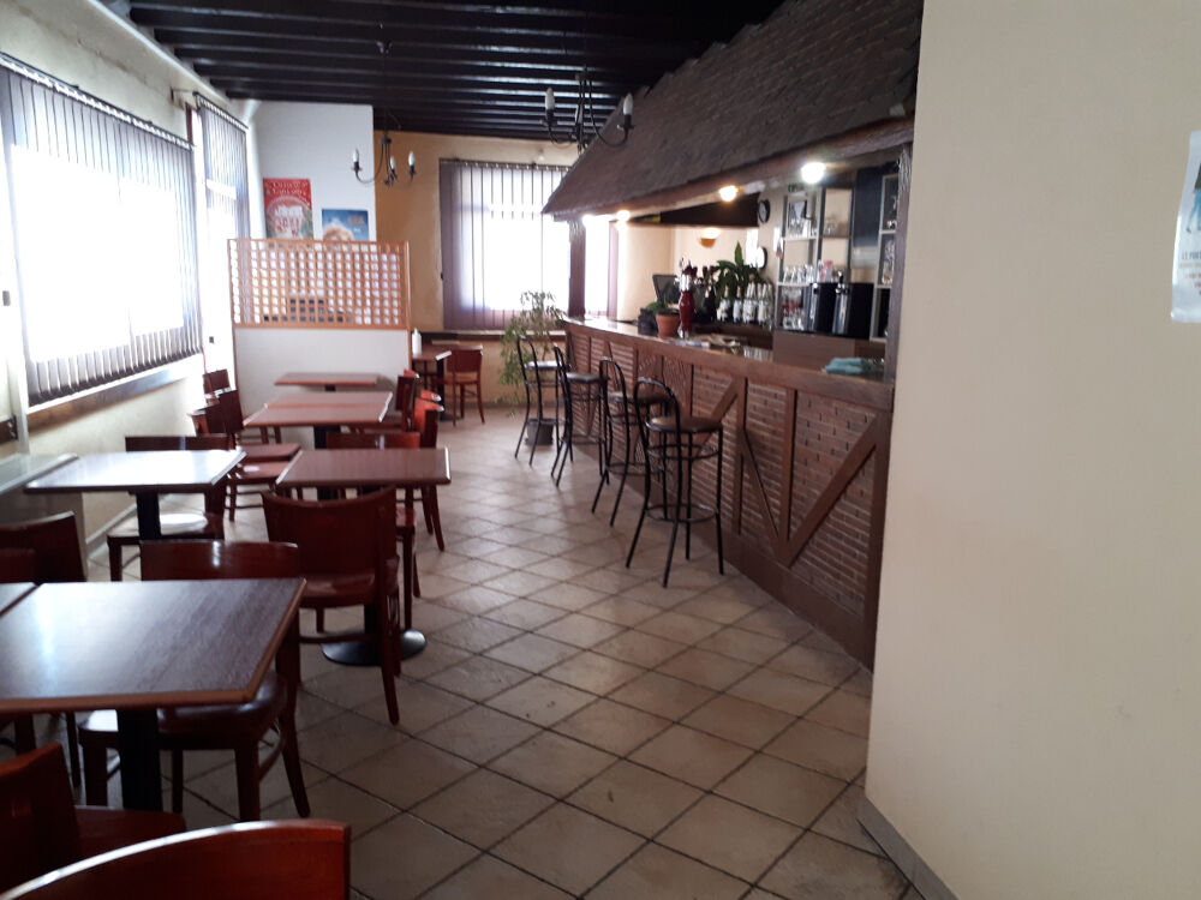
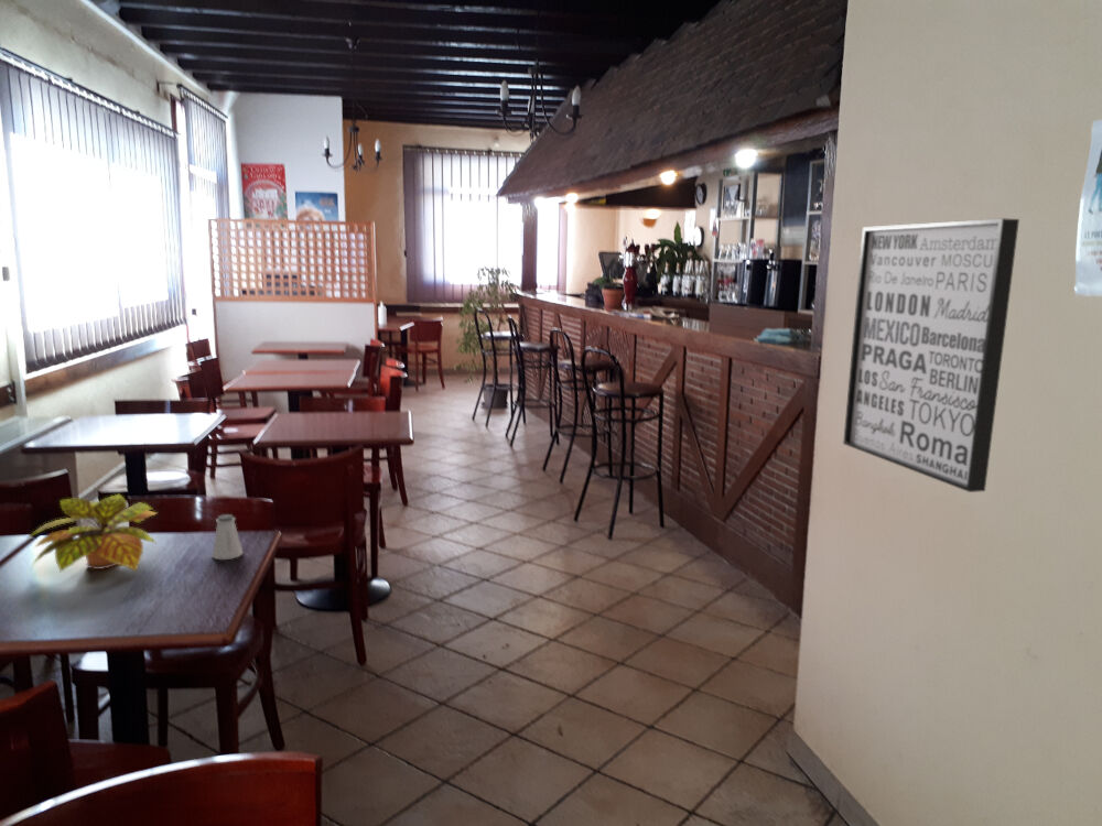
+ plant [26,493,158,573]
+ wall art [842,217,1020,493]
+ saltshaker [212,513,244,561]
